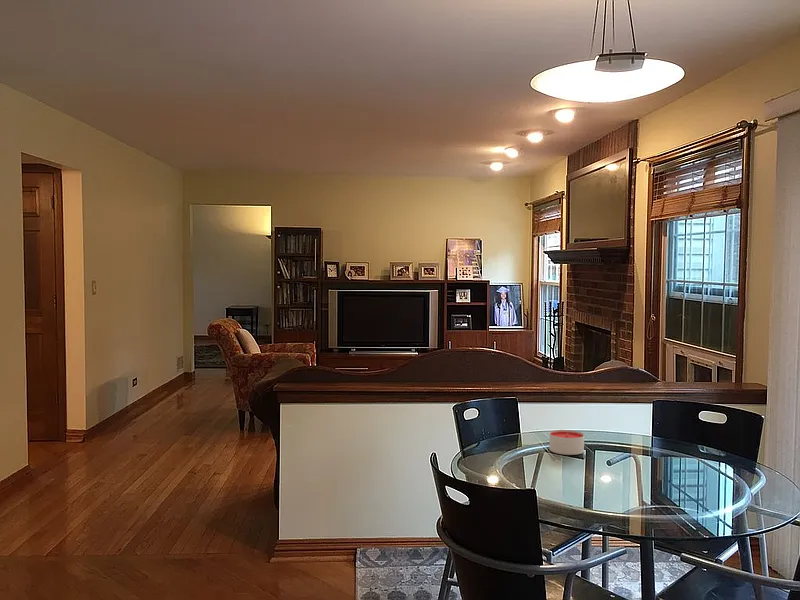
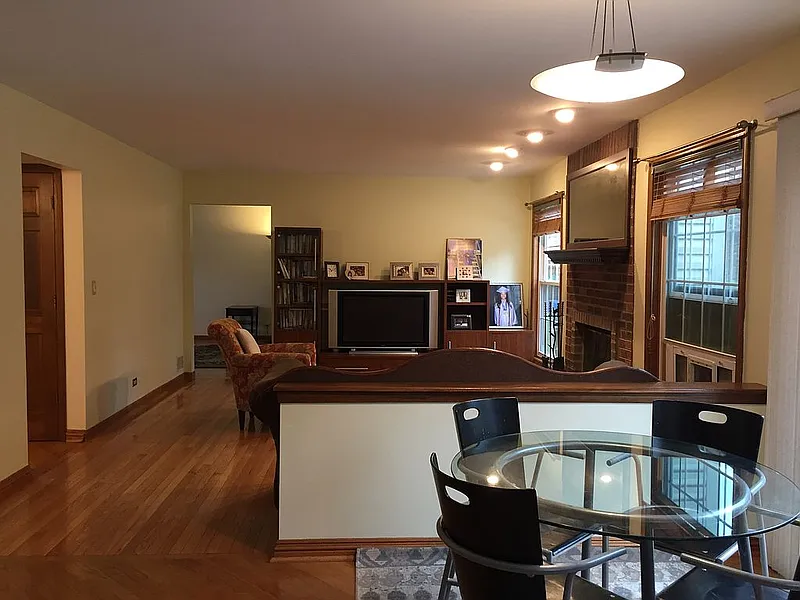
- candle [548,429,585,456]
